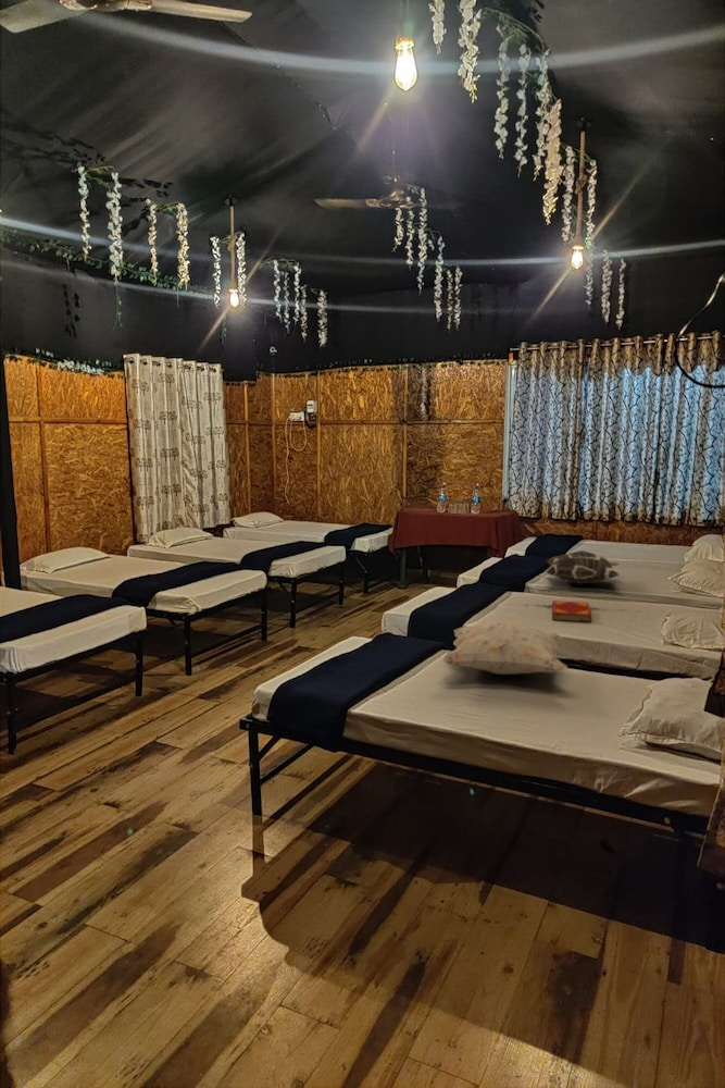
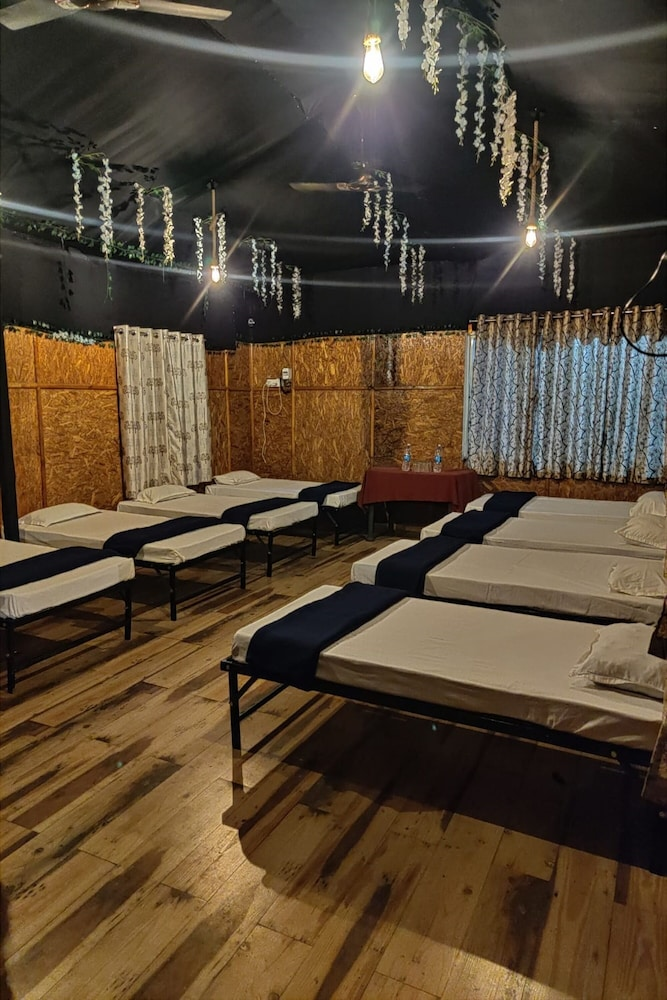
- decorative pillow [545,549,621,585]
- decorative pillow [441,620,568,676]
- hardback book [551,599,592,623]
